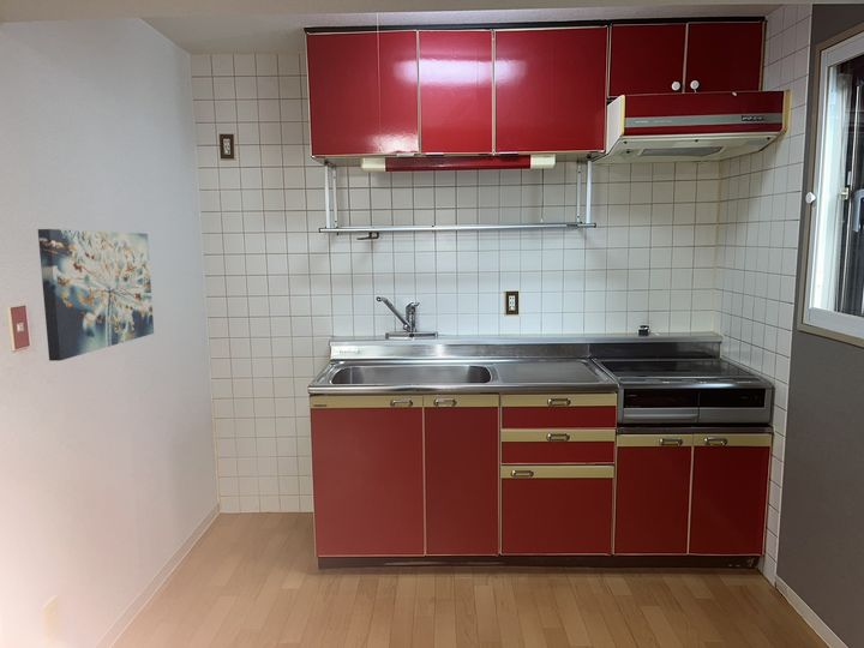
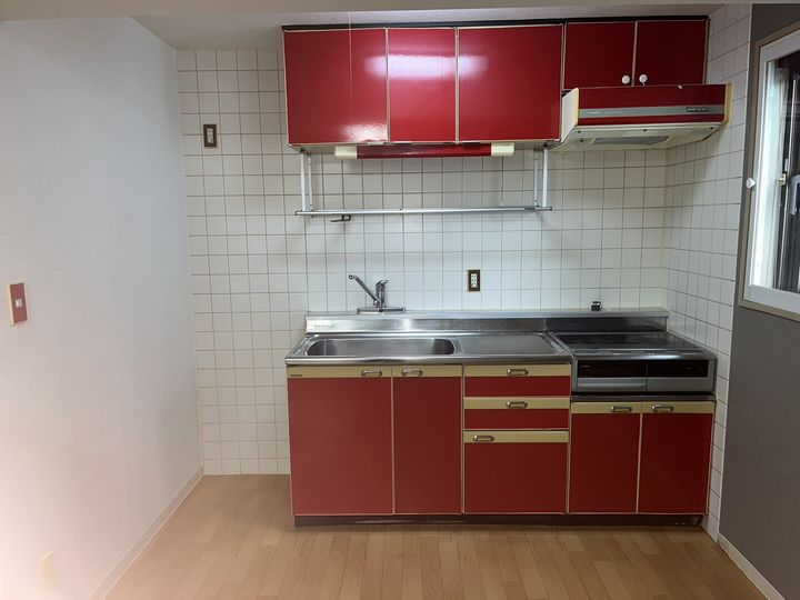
- wall art [37,228,155,362]
